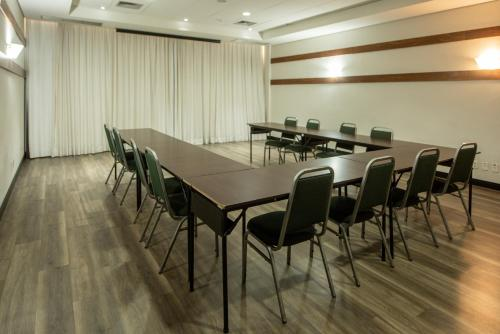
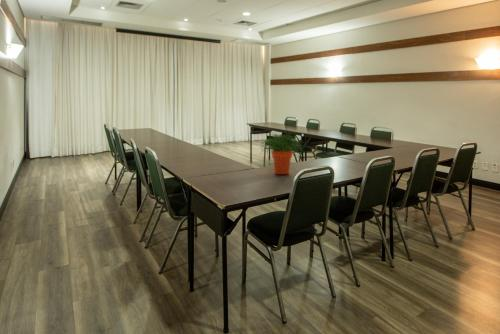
+ potted plant [260,132,306,175]
